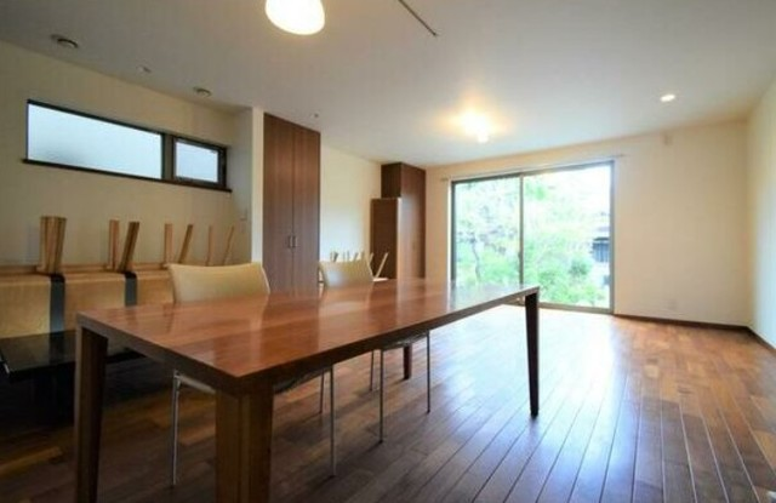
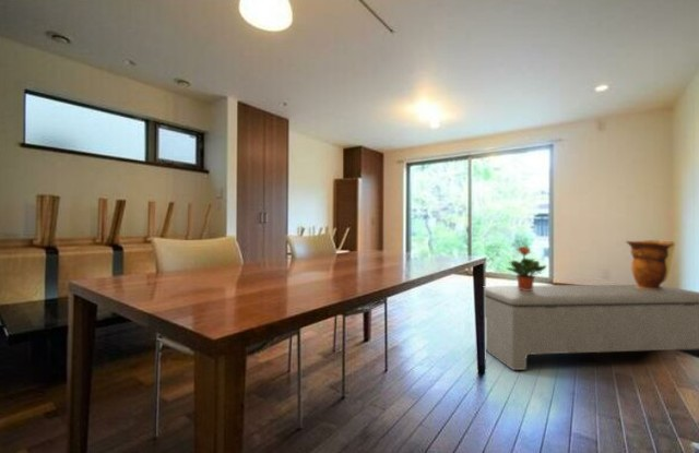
+ decorative vase [625,239,676,289]
+ bench [484,284,699,371]
+ potted plant [506,246,547,290]
